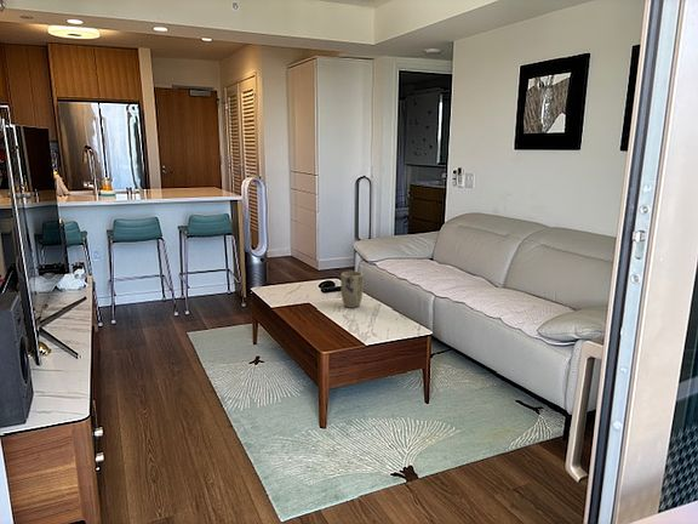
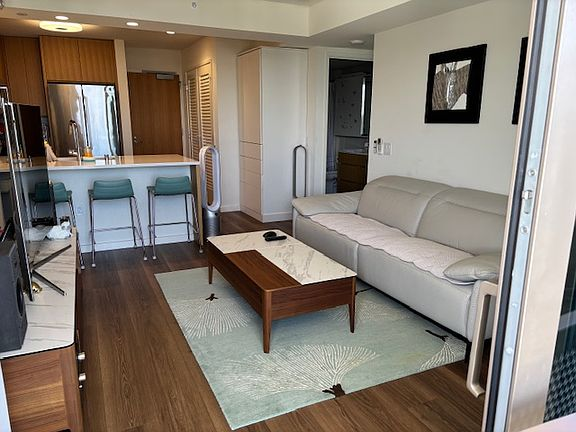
- plant pot [339,270,365,309]
